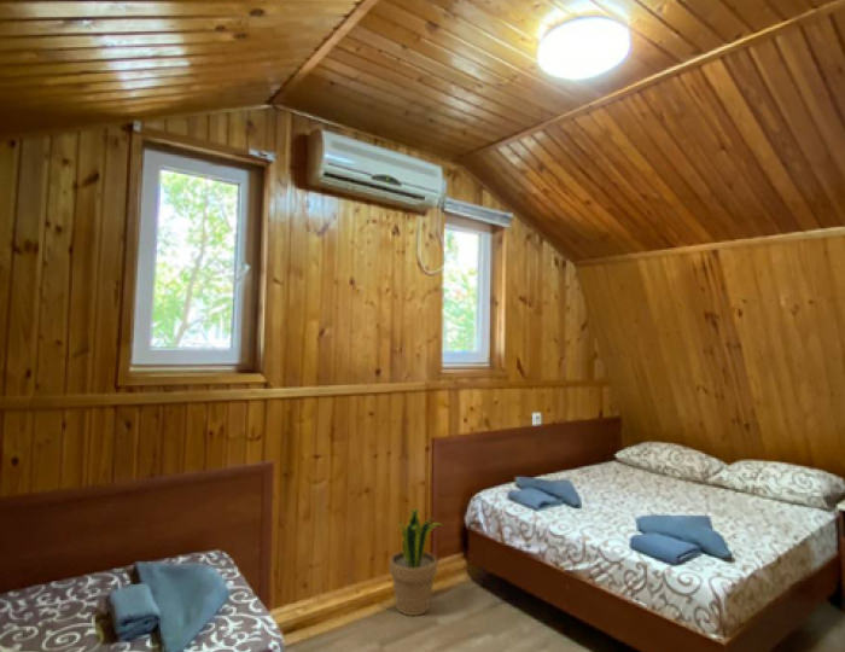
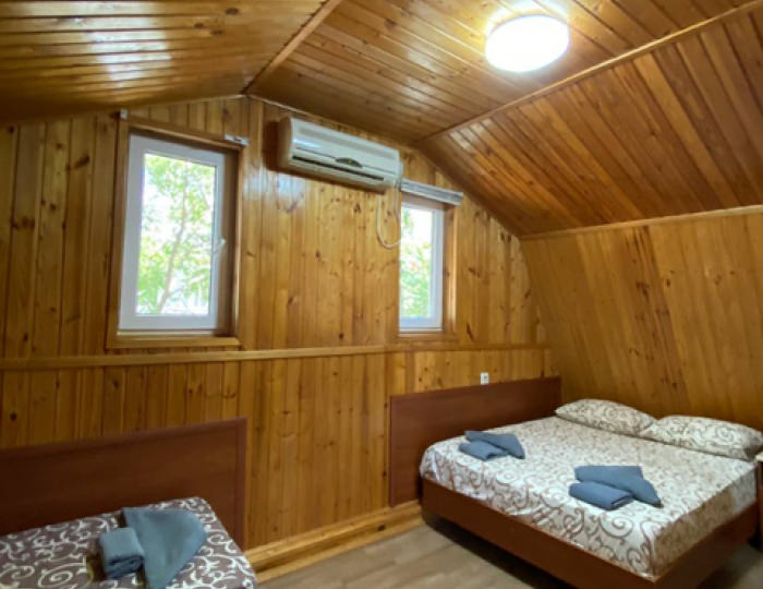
- potted plant [389,507,443,617]
